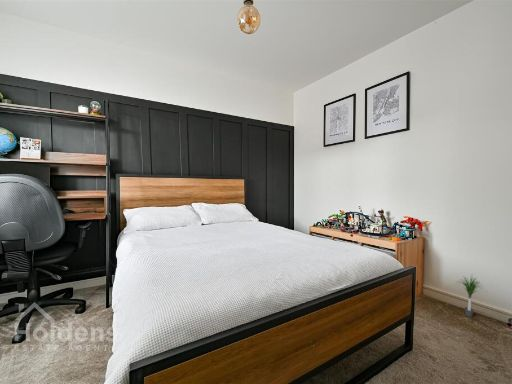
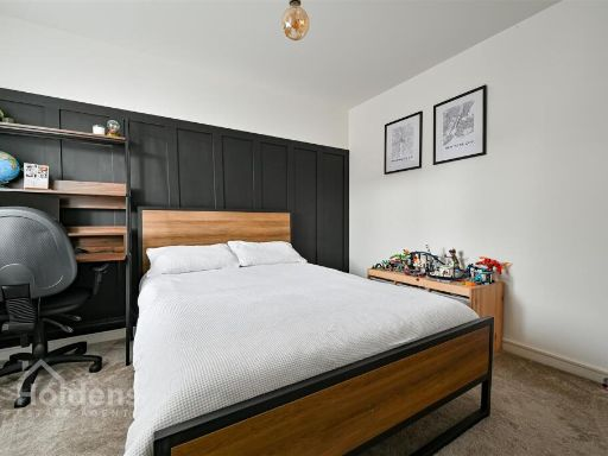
- potted plant [454,274,489,318]
